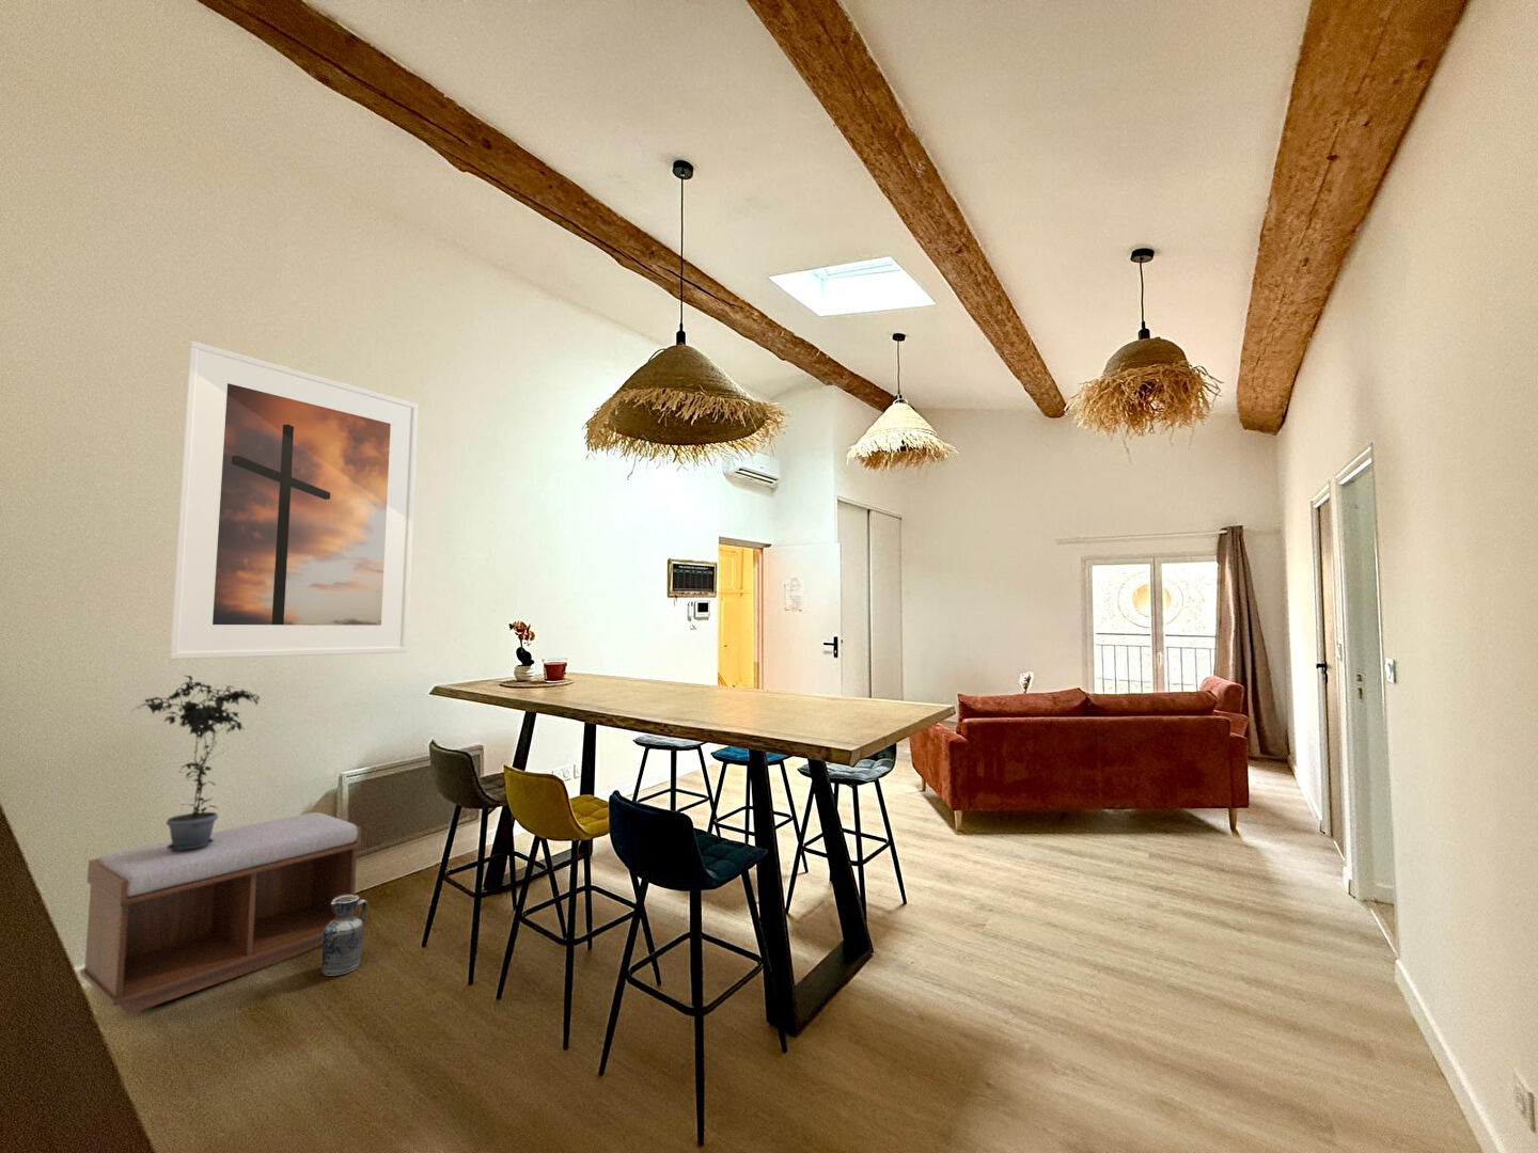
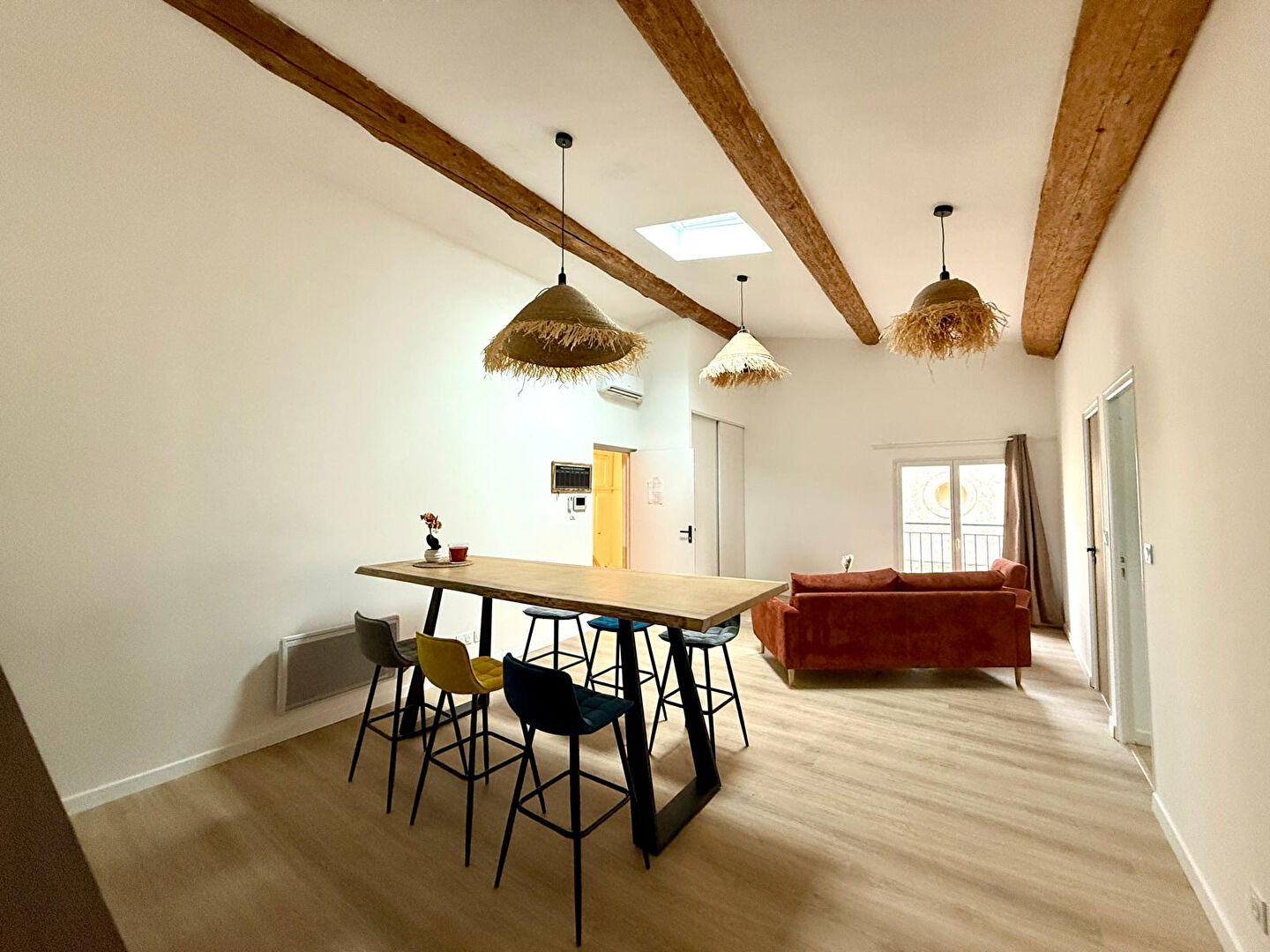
- potted plant [131,675,260,851]
- bench [79,811,362,1015]
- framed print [167,339,419,661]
- ceramic jug [321,894,368,977]
